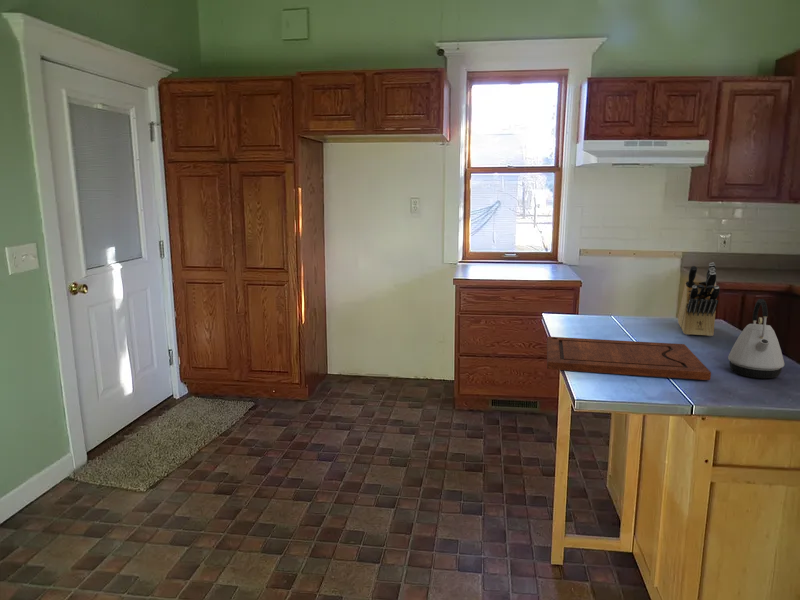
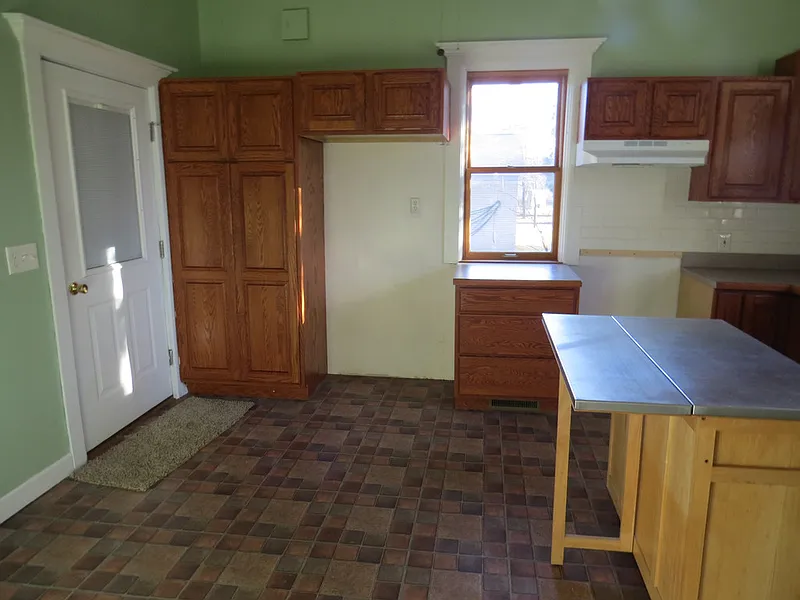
- cutting board [546,336,712,381]
- knife block [677,262,721,337]
- kettle [727,298,785,380]
